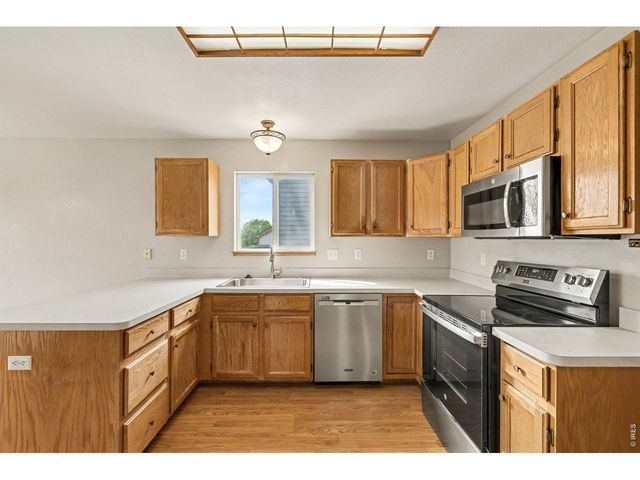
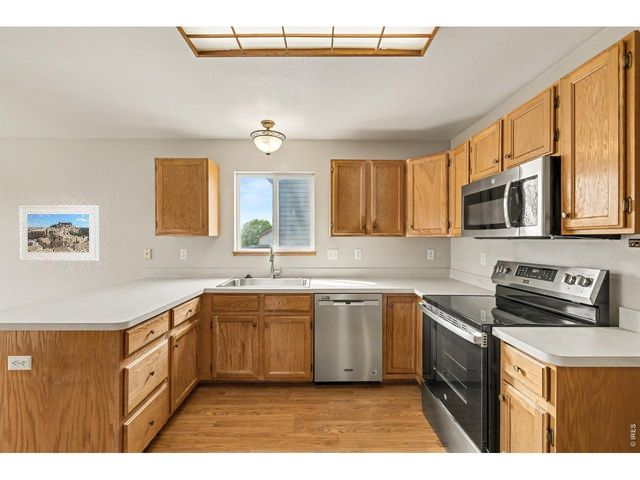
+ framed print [17,204,100,262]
